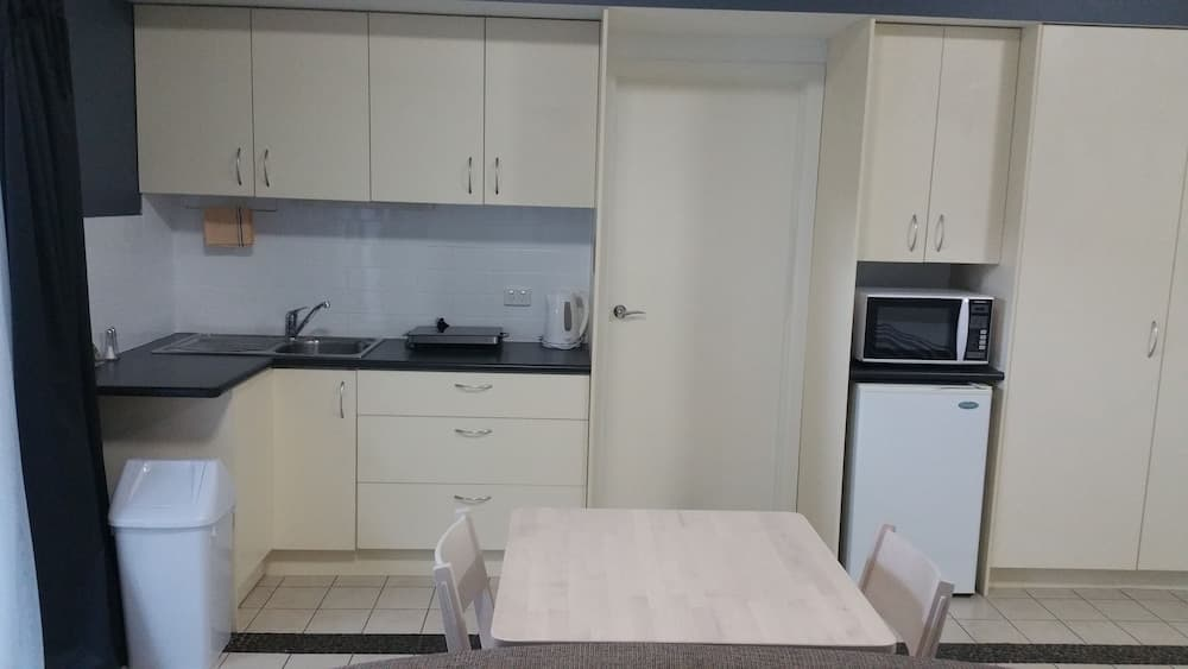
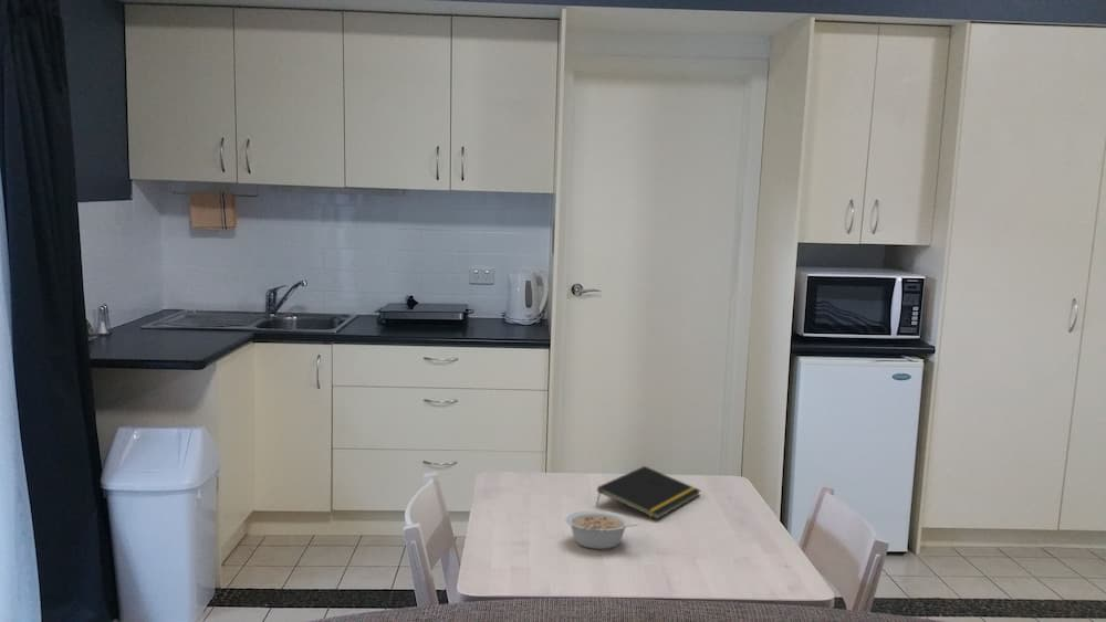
+ legume [565,509,638,550]
+ notepad [595,465,702,520]
